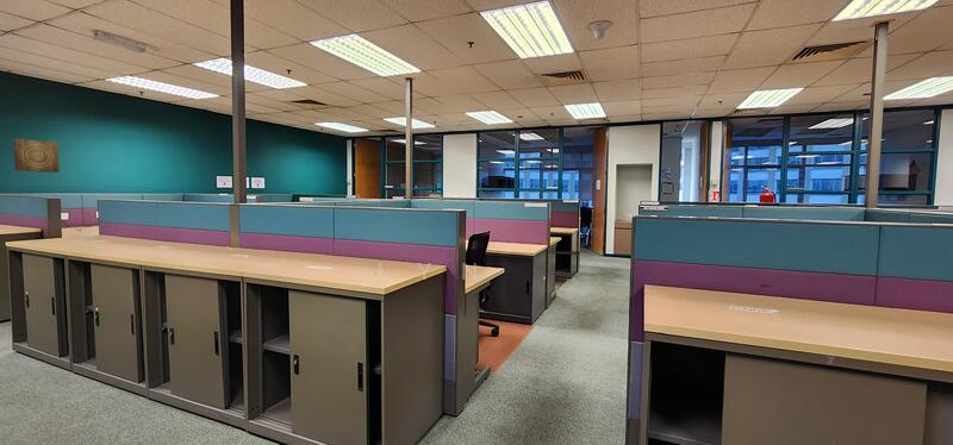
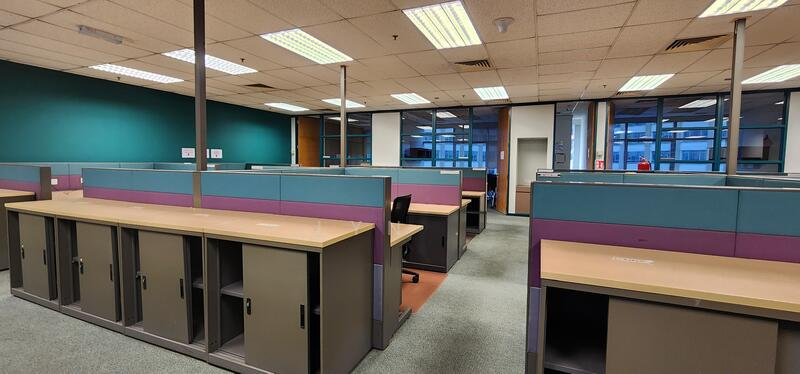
- wall art [12,138,61,174]
